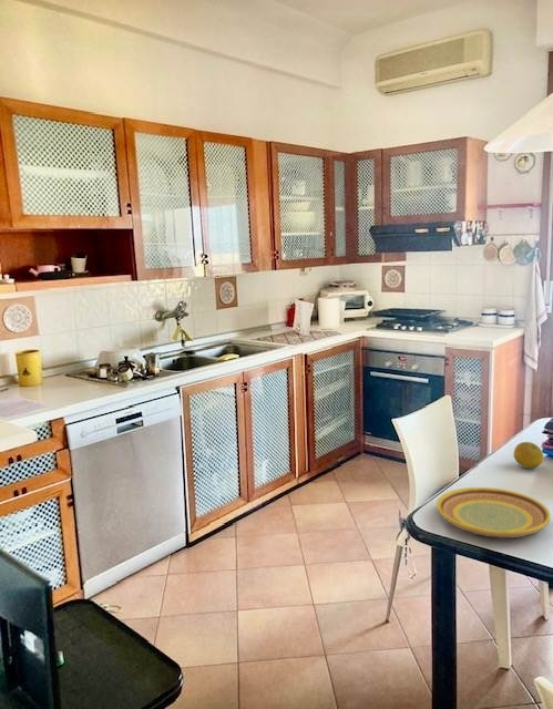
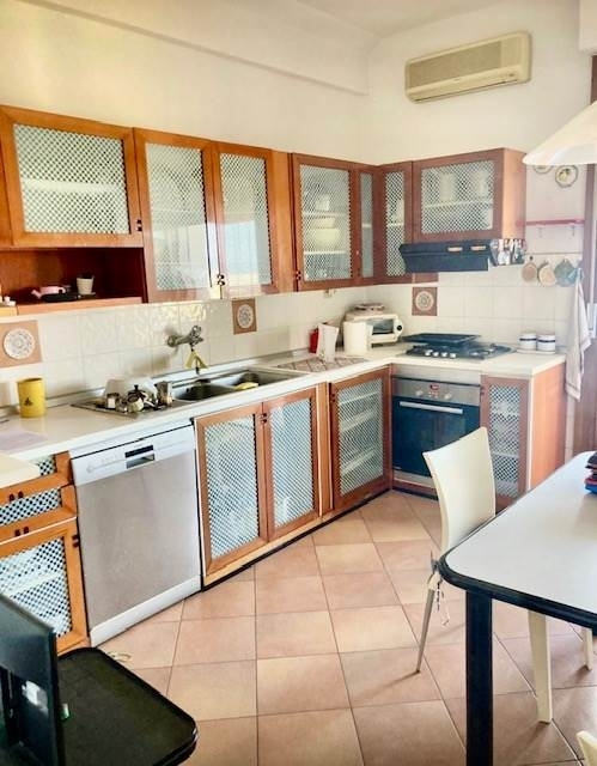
- fruit [513,441,544,470]
- plate [436,486,552,540]
